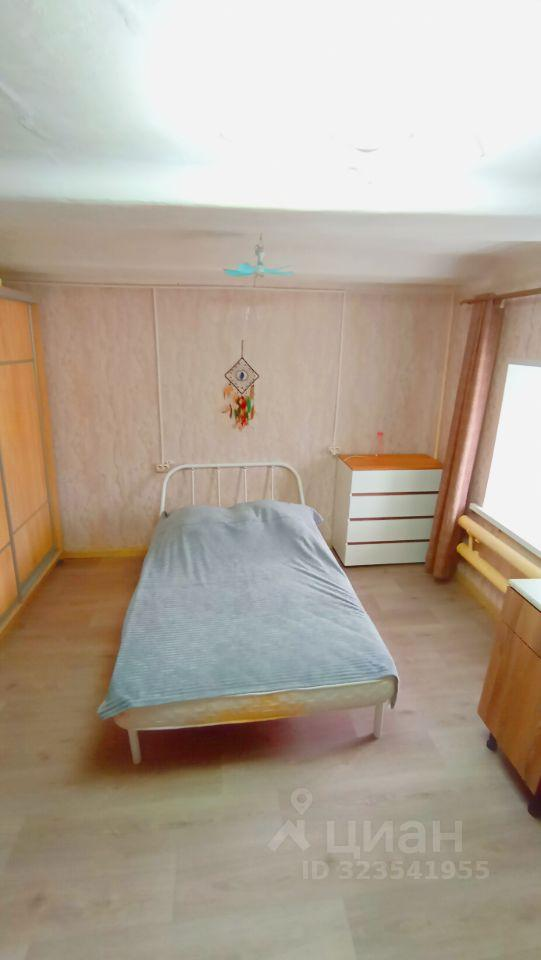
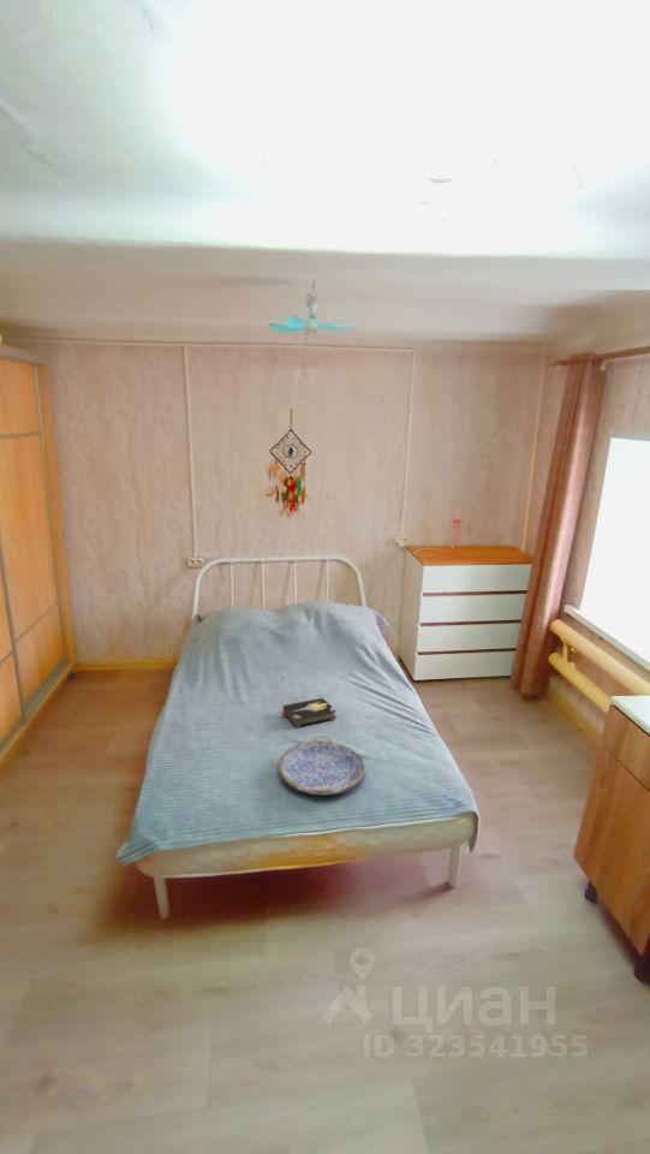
+ serving tray [278,733,366,796]
+ hardback book [281,697,338,728]
